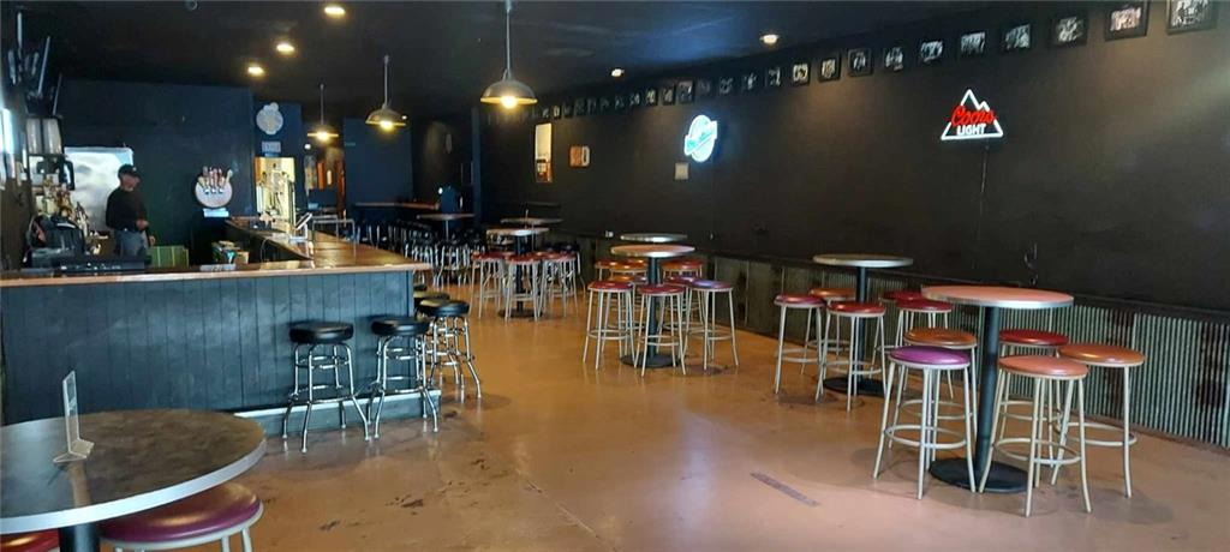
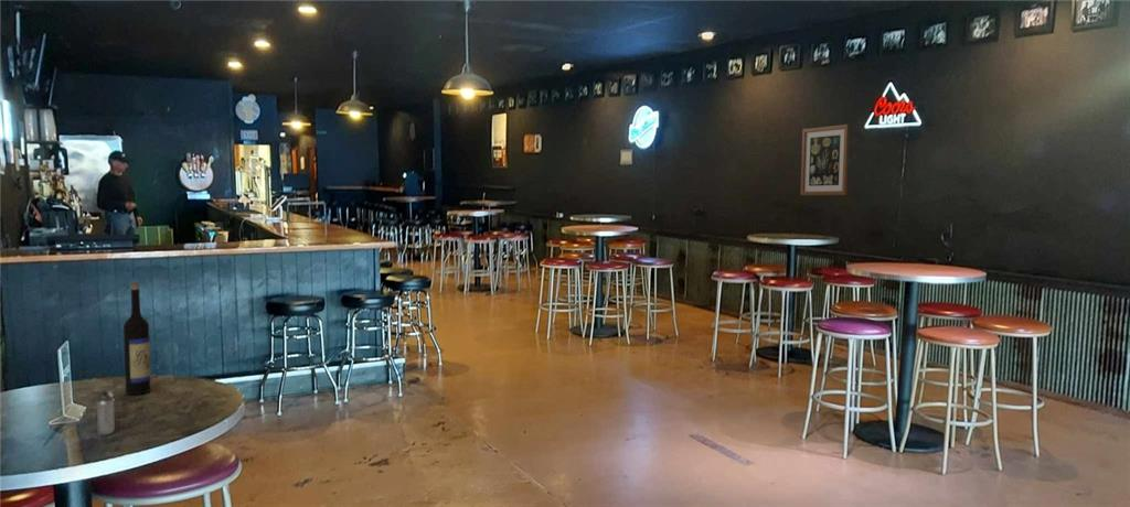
+ wall art [799,123,851,196]
+ wine bottle [122,281,151,396]
+ shaker [95,389,116,436]
